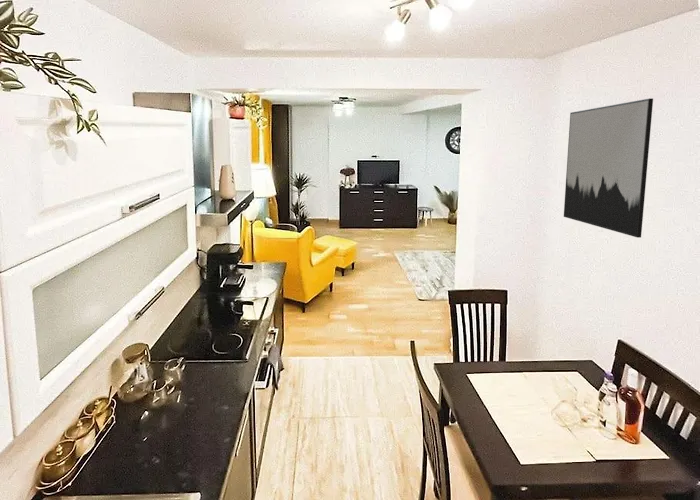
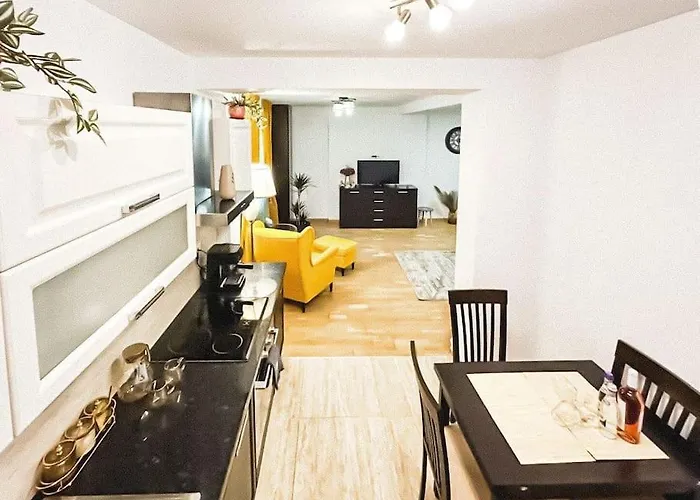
- wall art [563,97,654,239]
